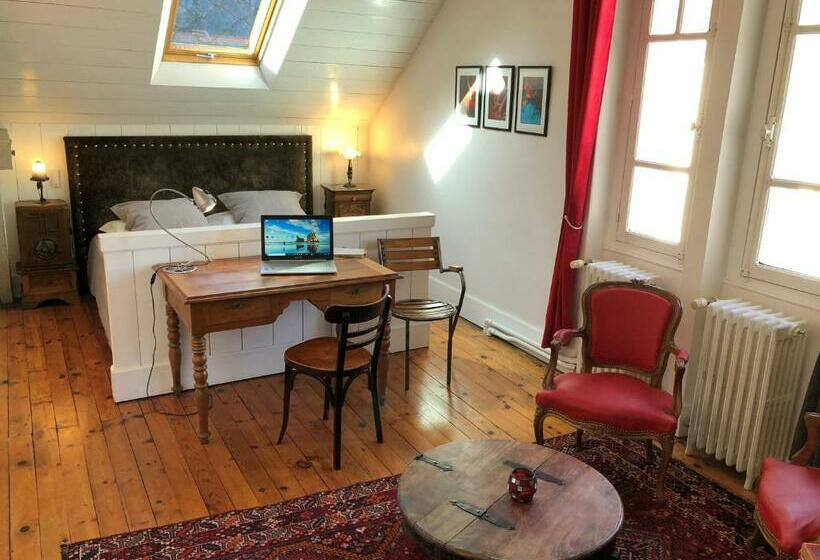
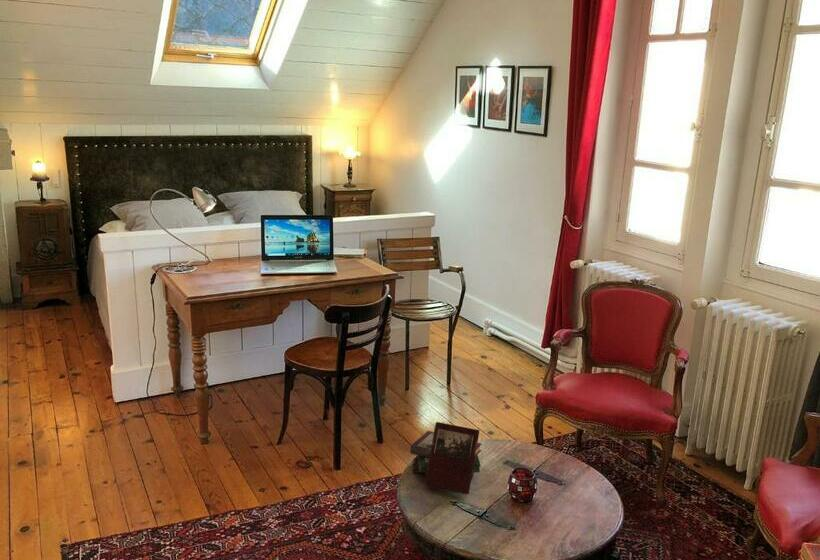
+ book [409,421,482,495]
